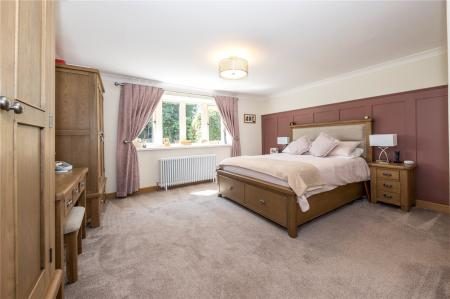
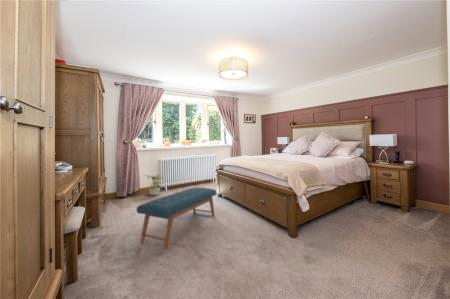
+ potted plant [143,173,165,196]
+ bench [135,187,218,251]
